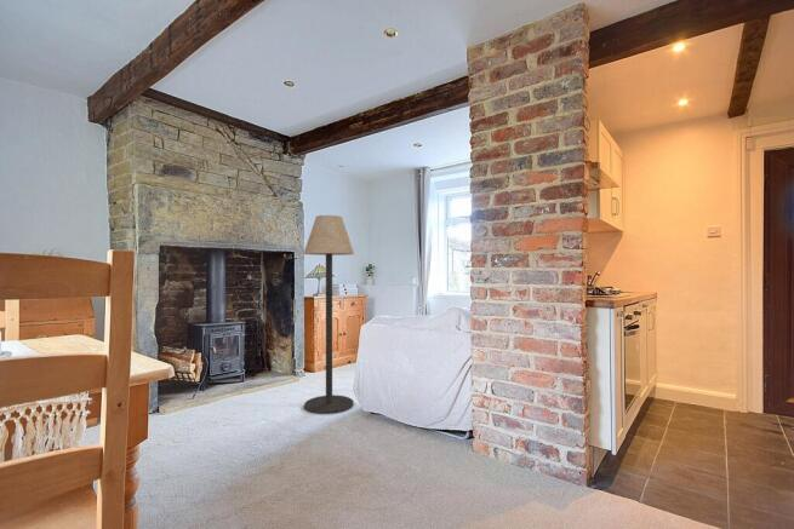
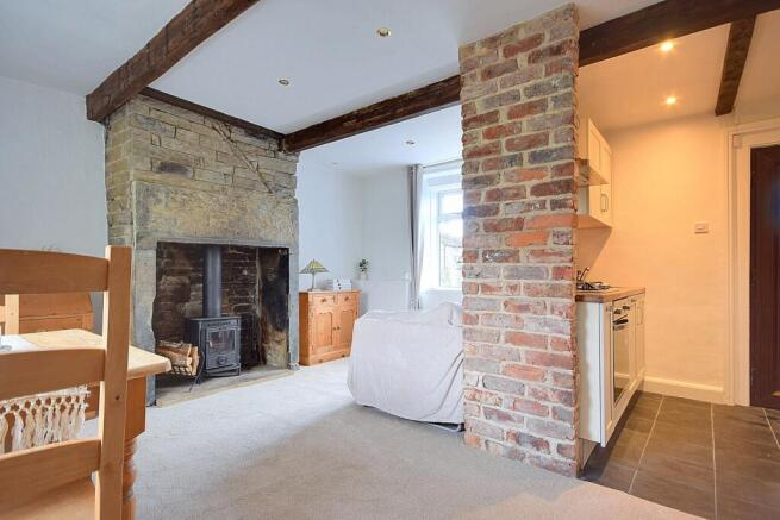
- floor lamp [302,214,355,415]
